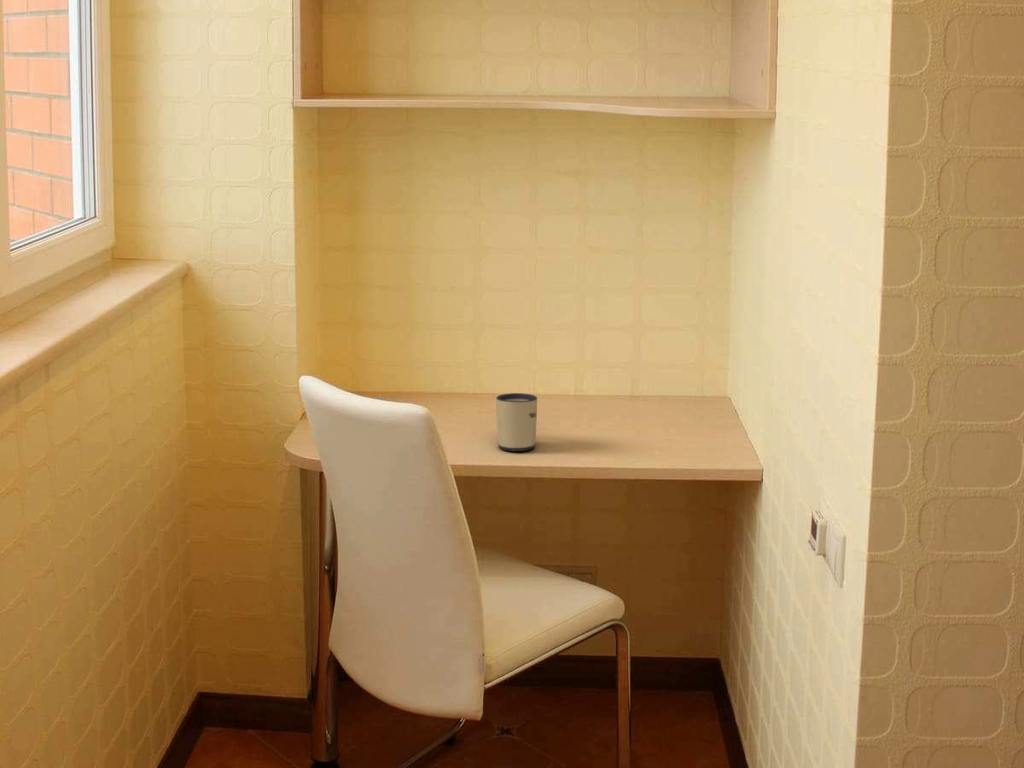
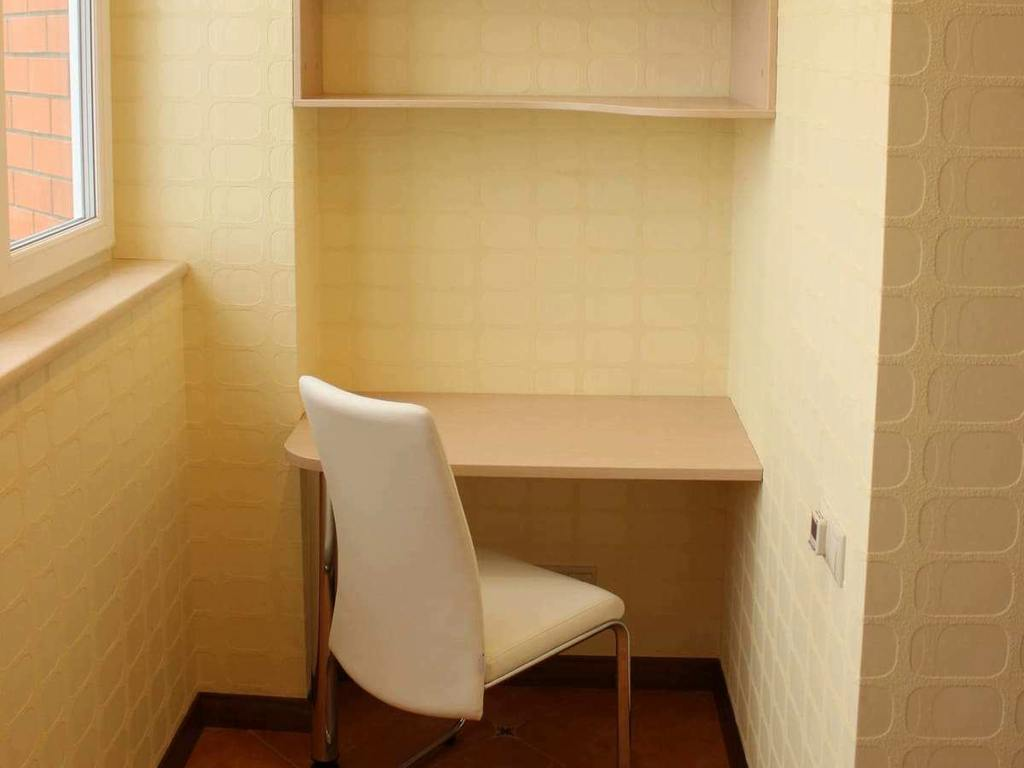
- mug [495,392,538,452]
